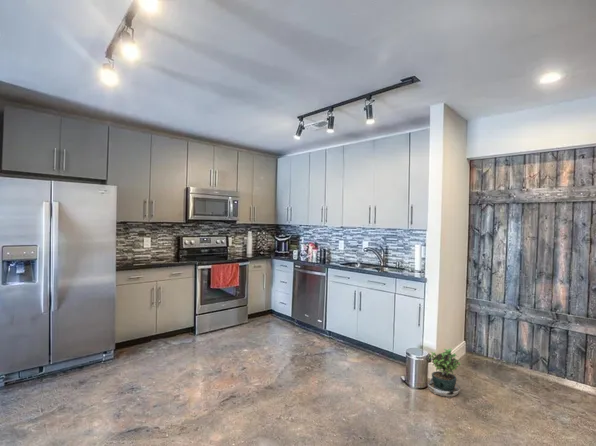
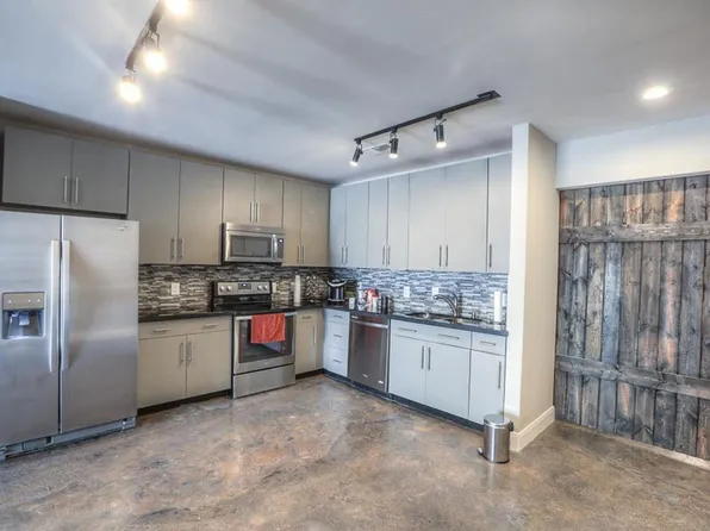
- potted plant [427,348,462,405]
